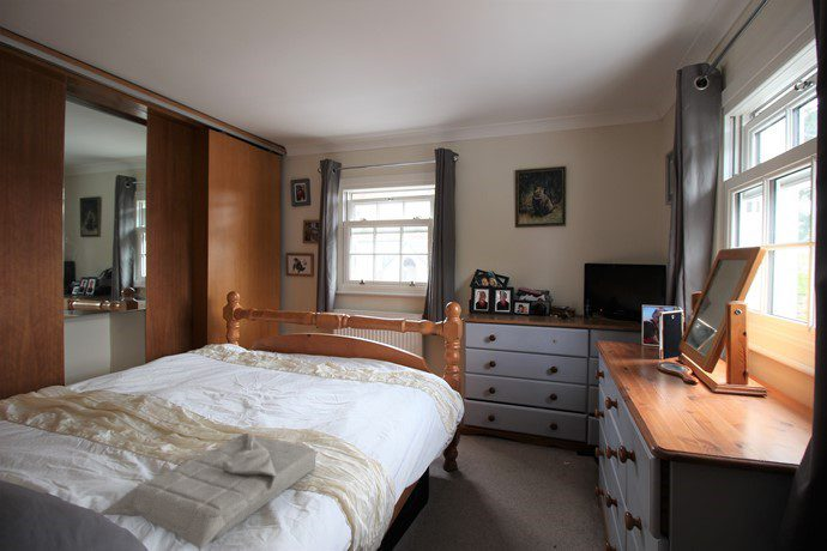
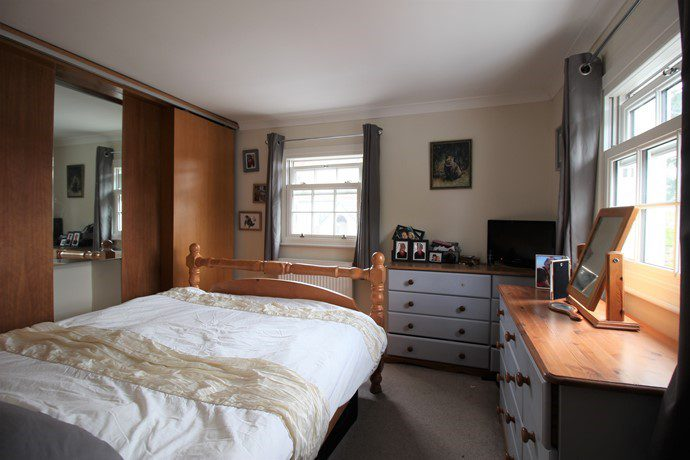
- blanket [98,431,316,551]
